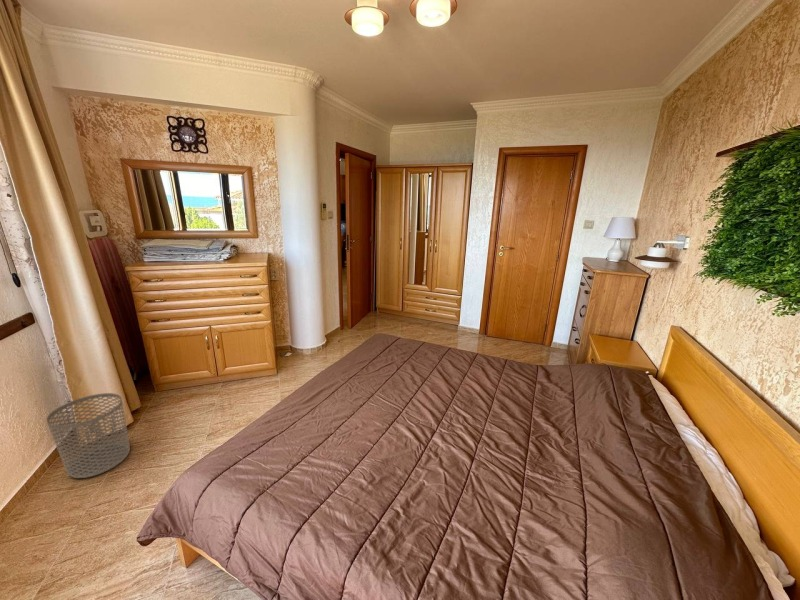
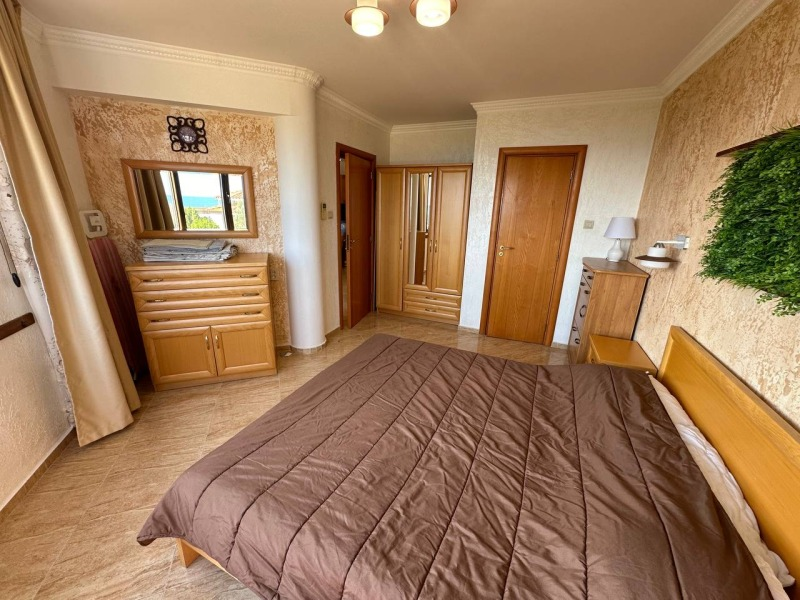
- waste bin [45,392,131,479]
